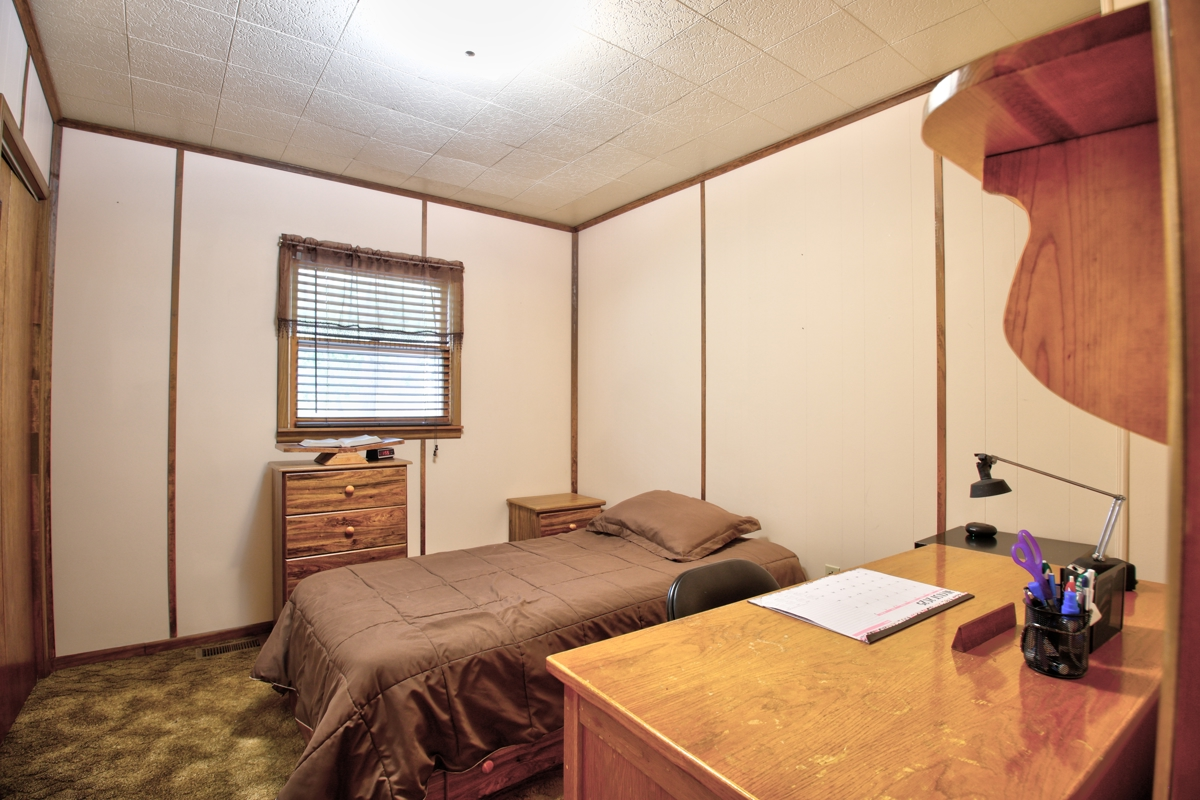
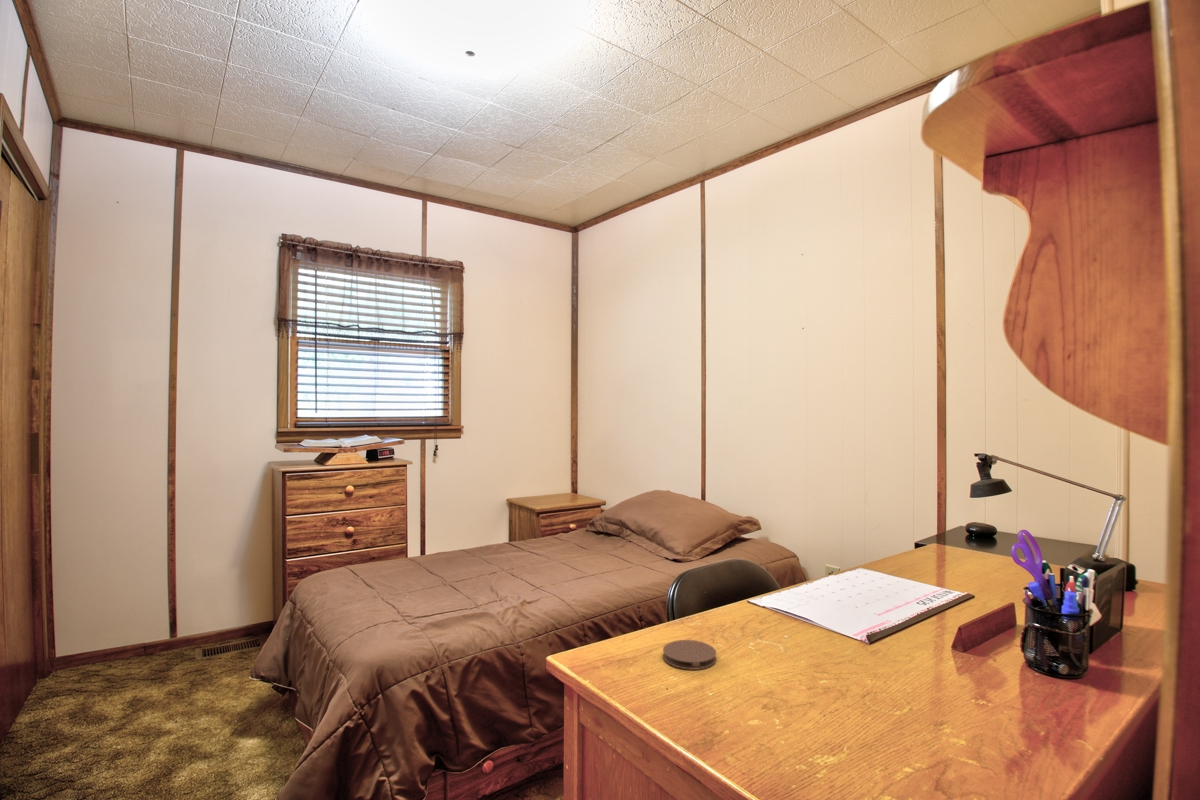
+ coaster [662,639,717,671]
